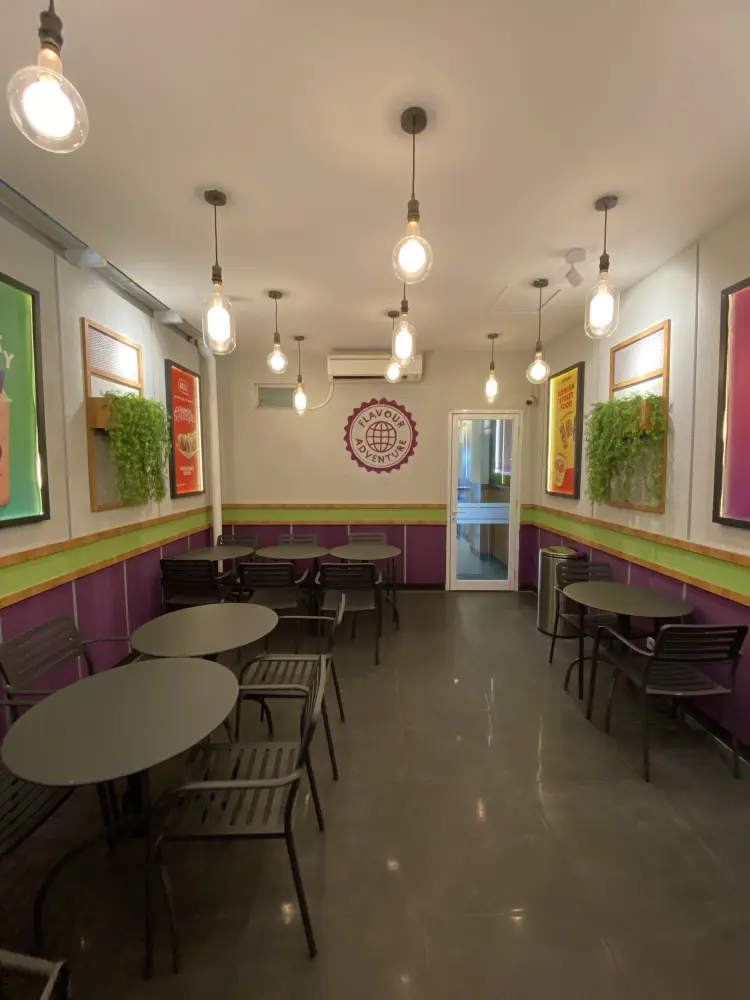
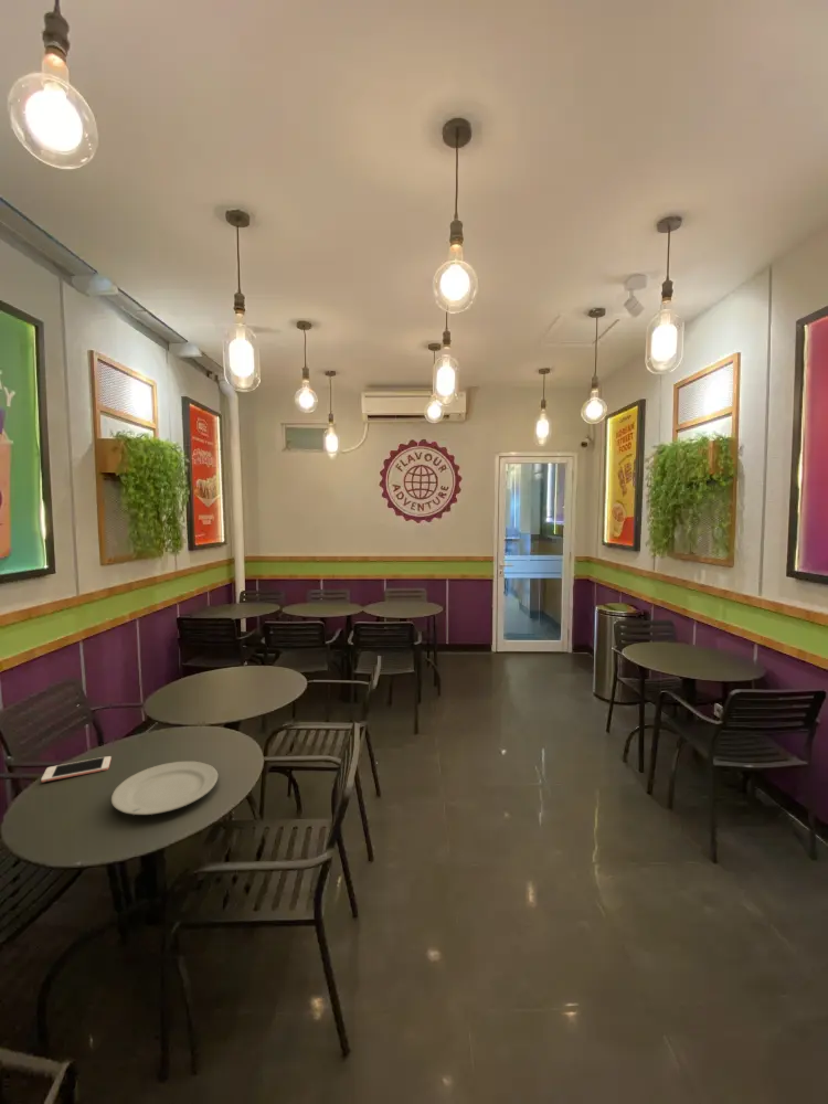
+ chinaware [110,761,219,816]
+ cell phone [40,755,113,784]
